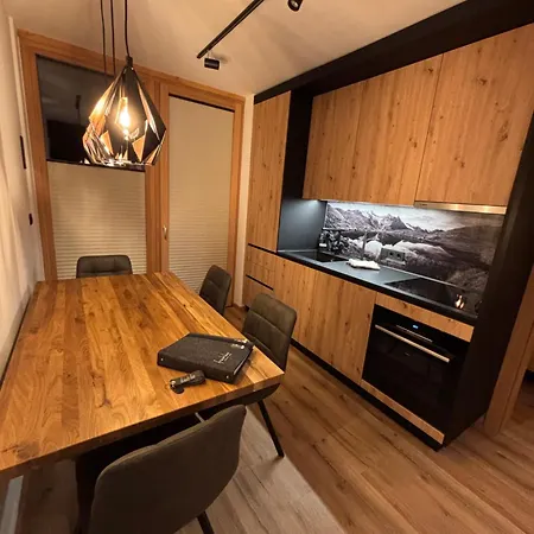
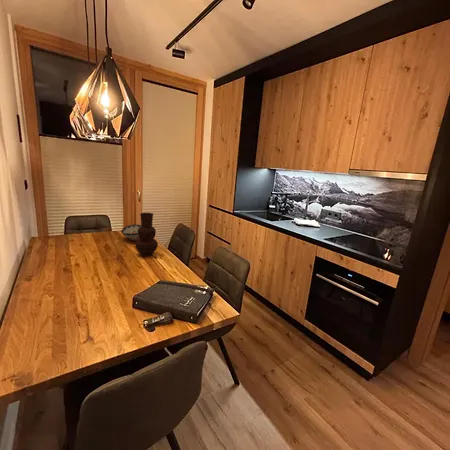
+ vase [134,212,159,257]
+ decorative bowl [121,224,141,242]
